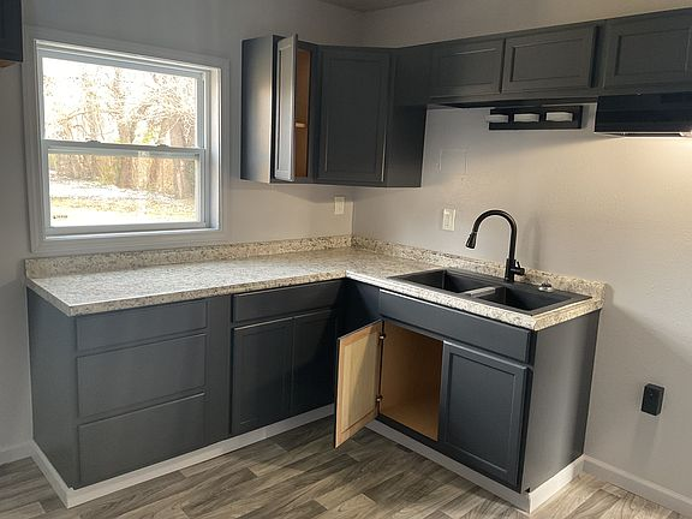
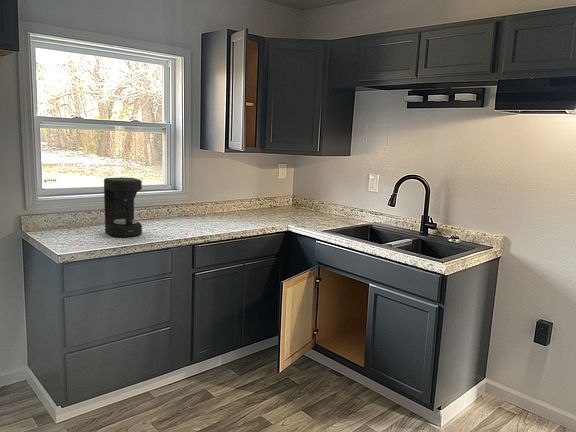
+ coffee maker [103,177,143,238]
